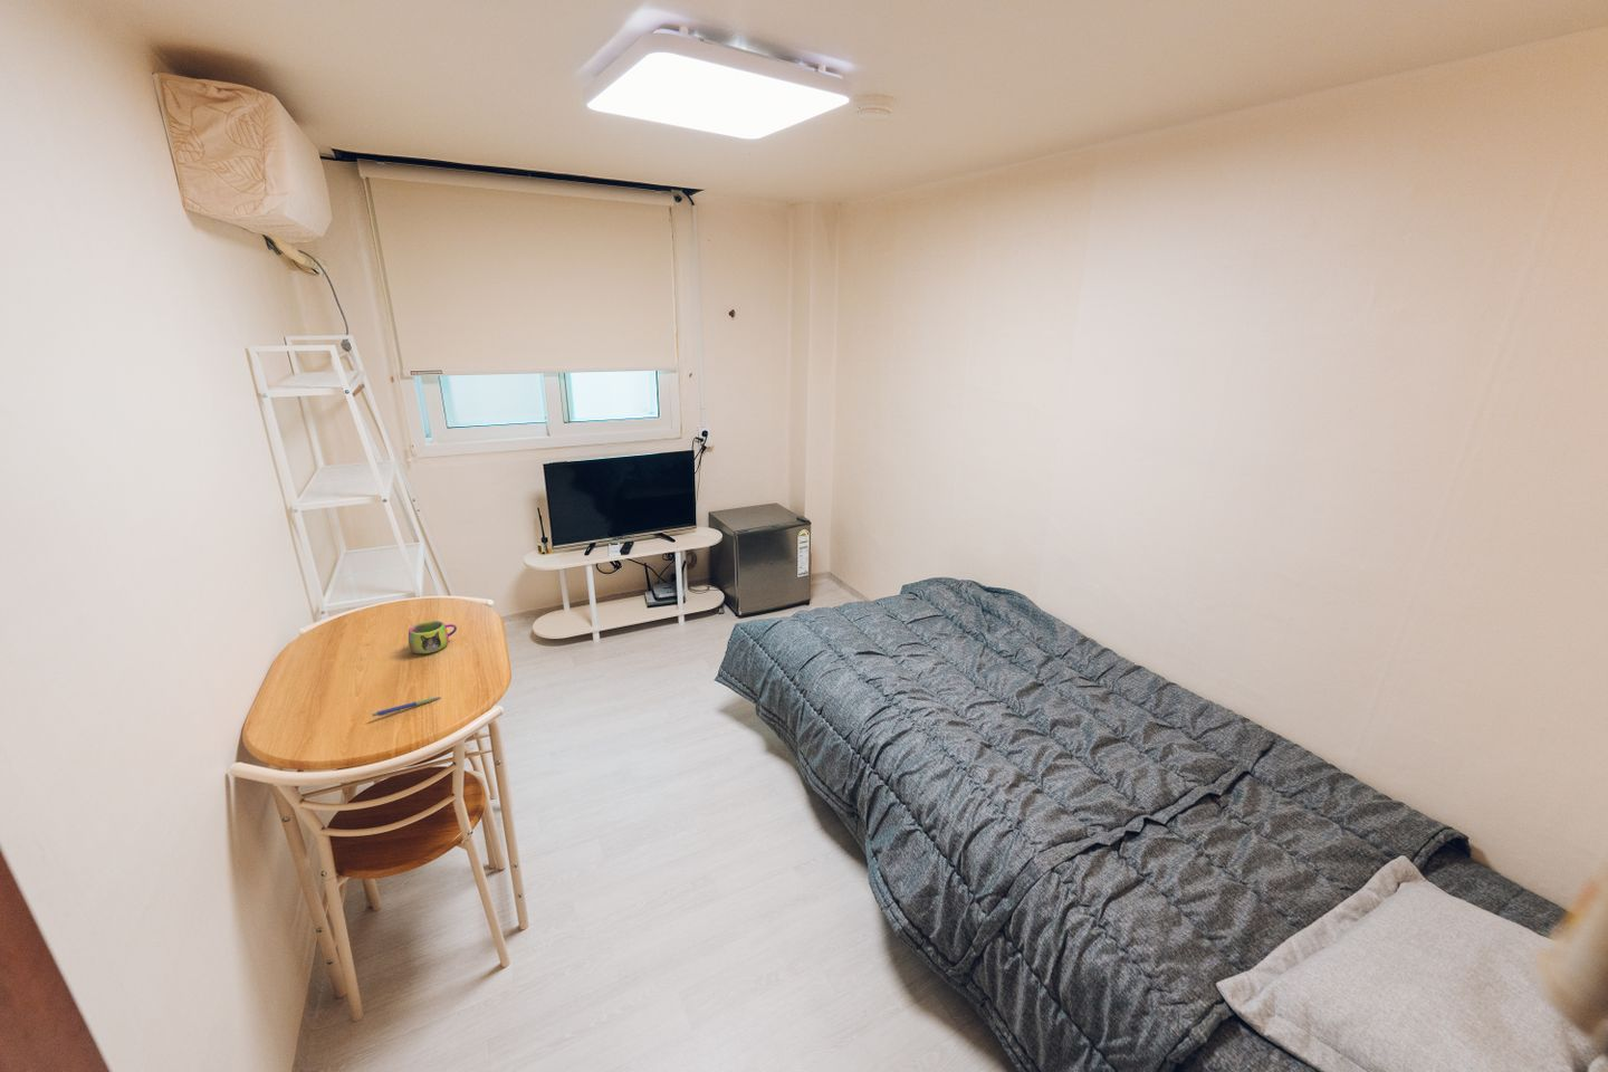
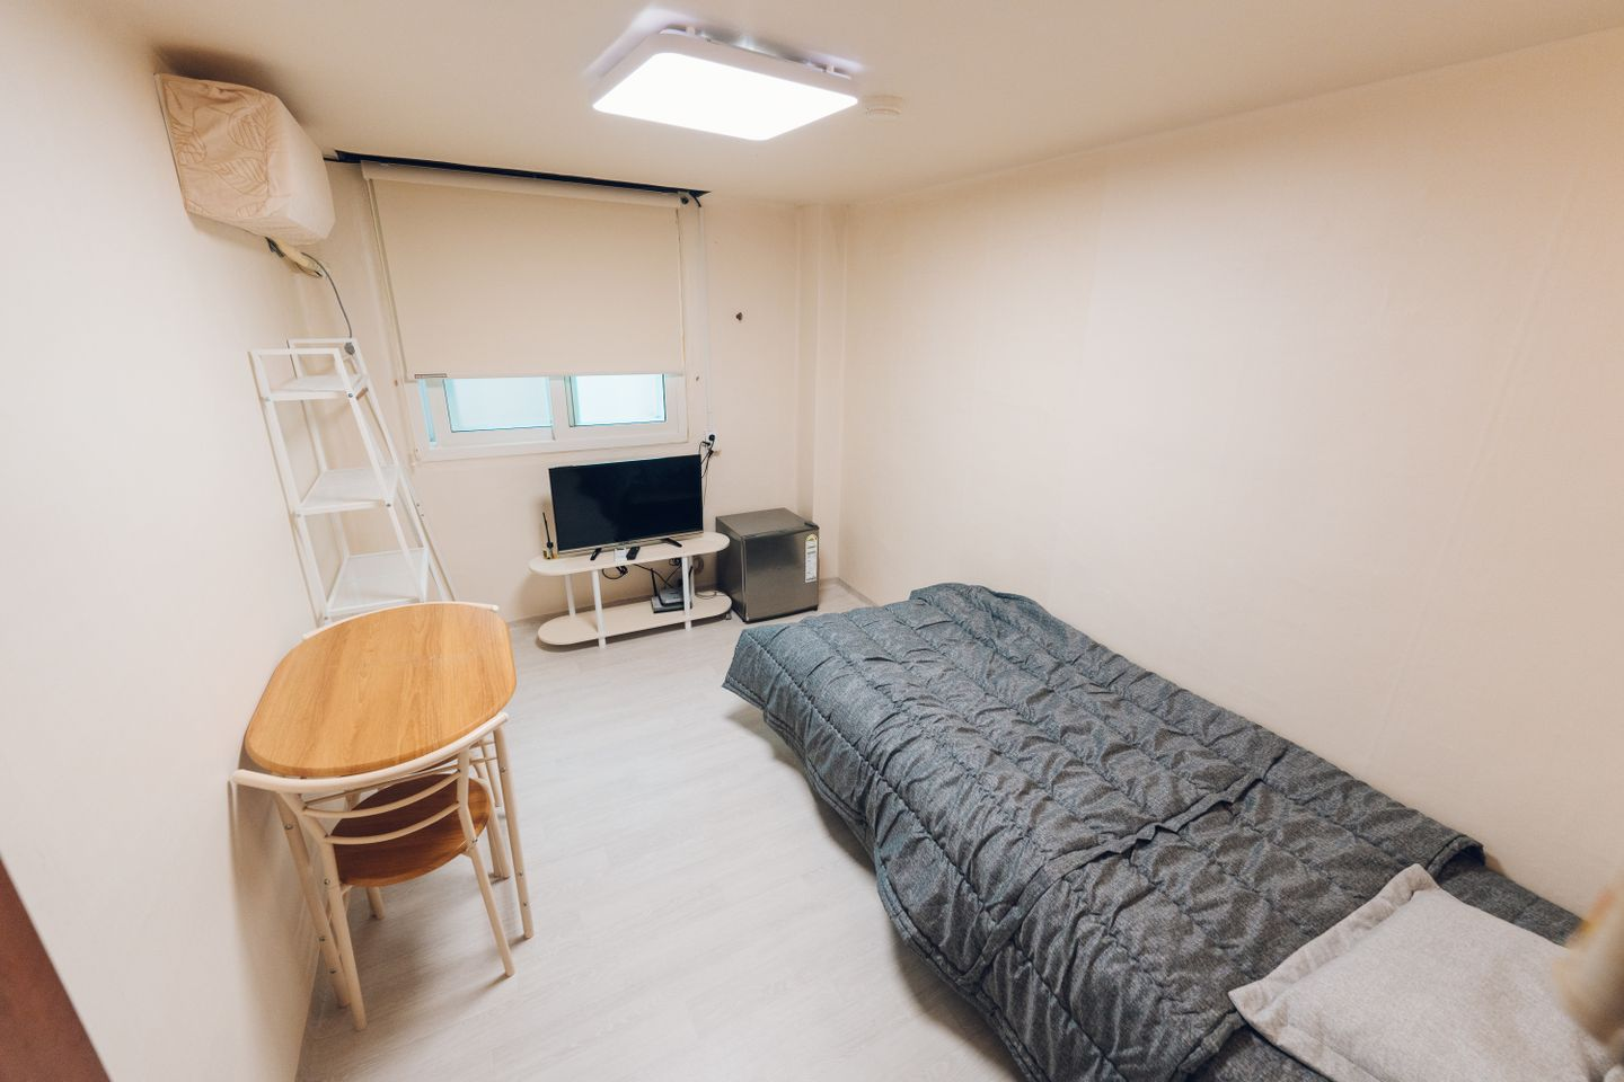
- pen [371,695,443,718]
- mug [408,620,458,654]
